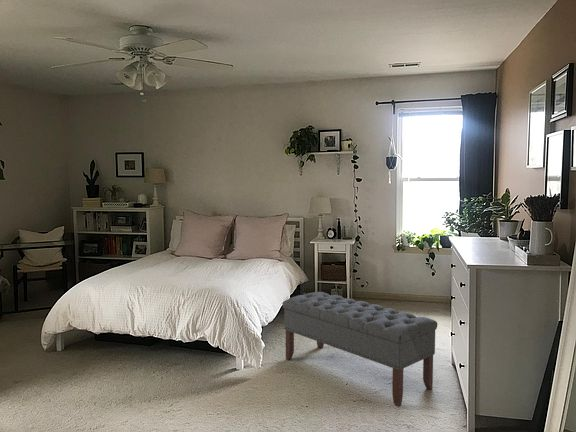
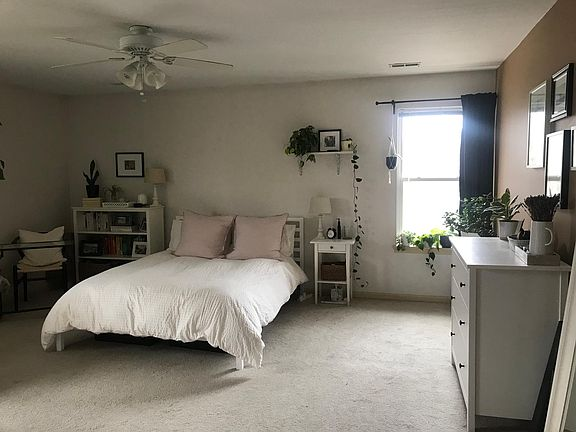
- bench [282,291,438,408]
